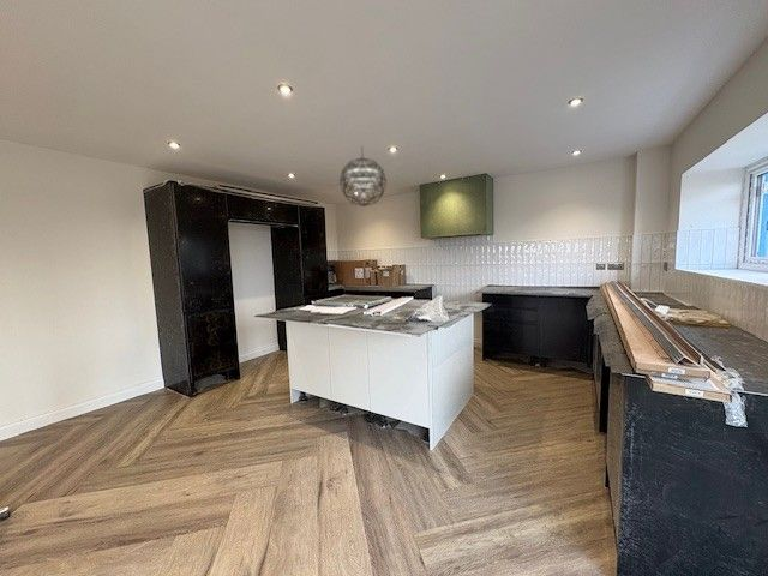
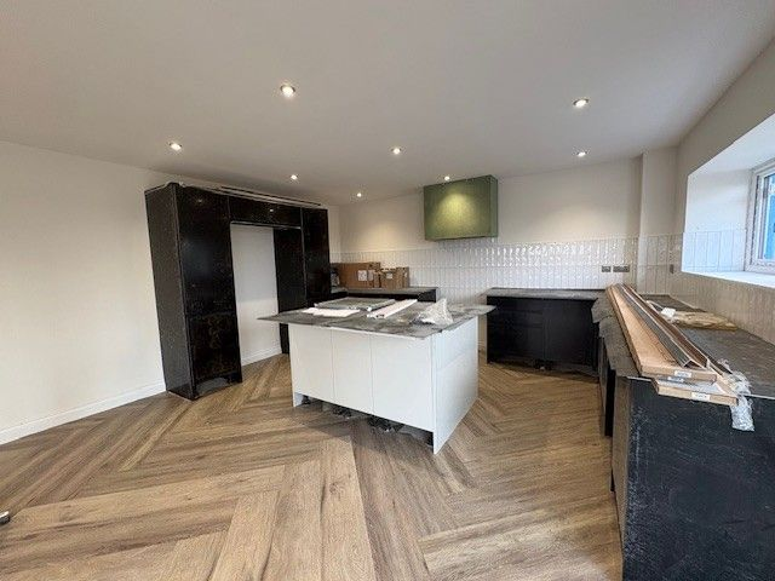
- pendant light [338,144,388,208]
